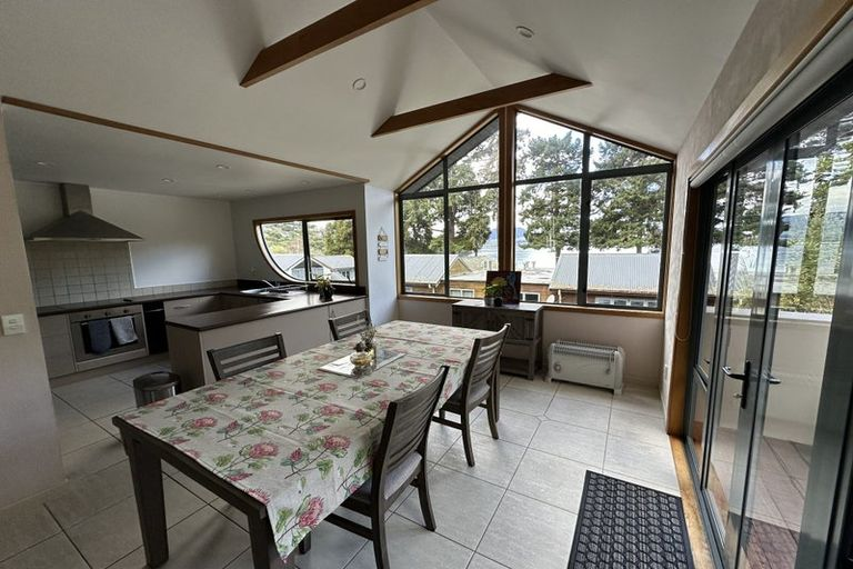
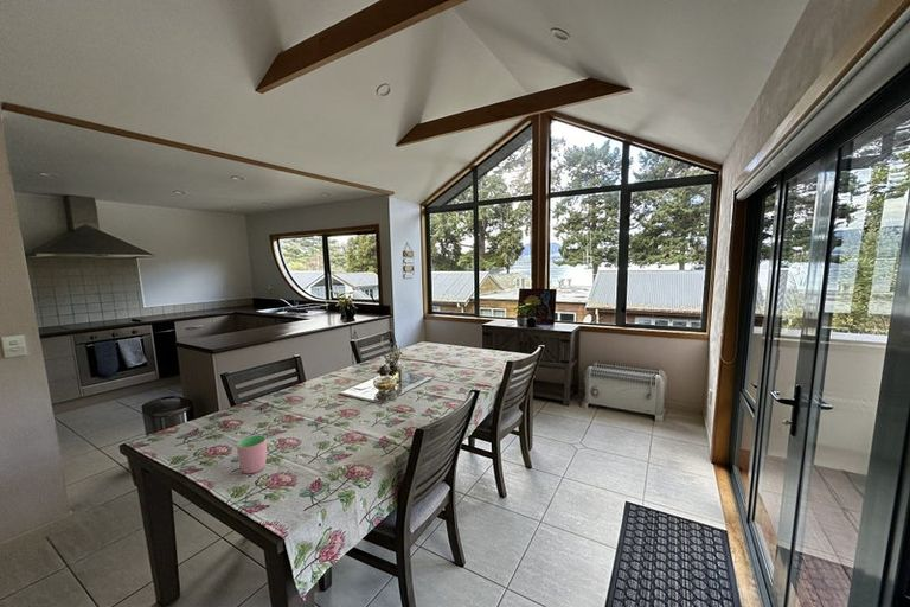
+ cup [236,434,268,474]
